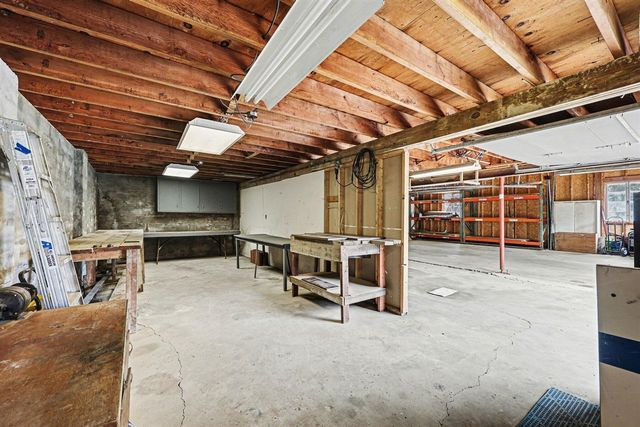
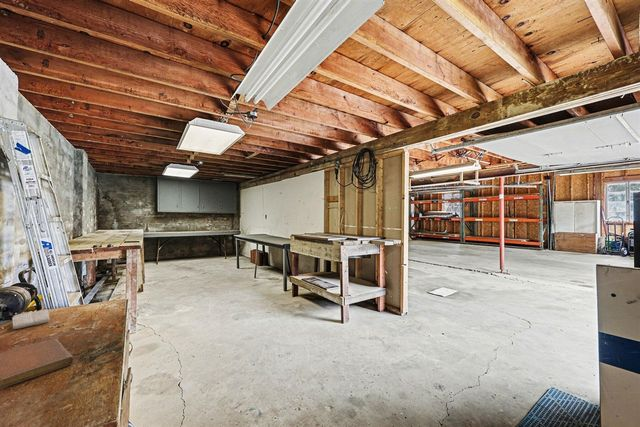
+ notebook [0,337,75,390]
+ washcloth [11,308,51,330]
